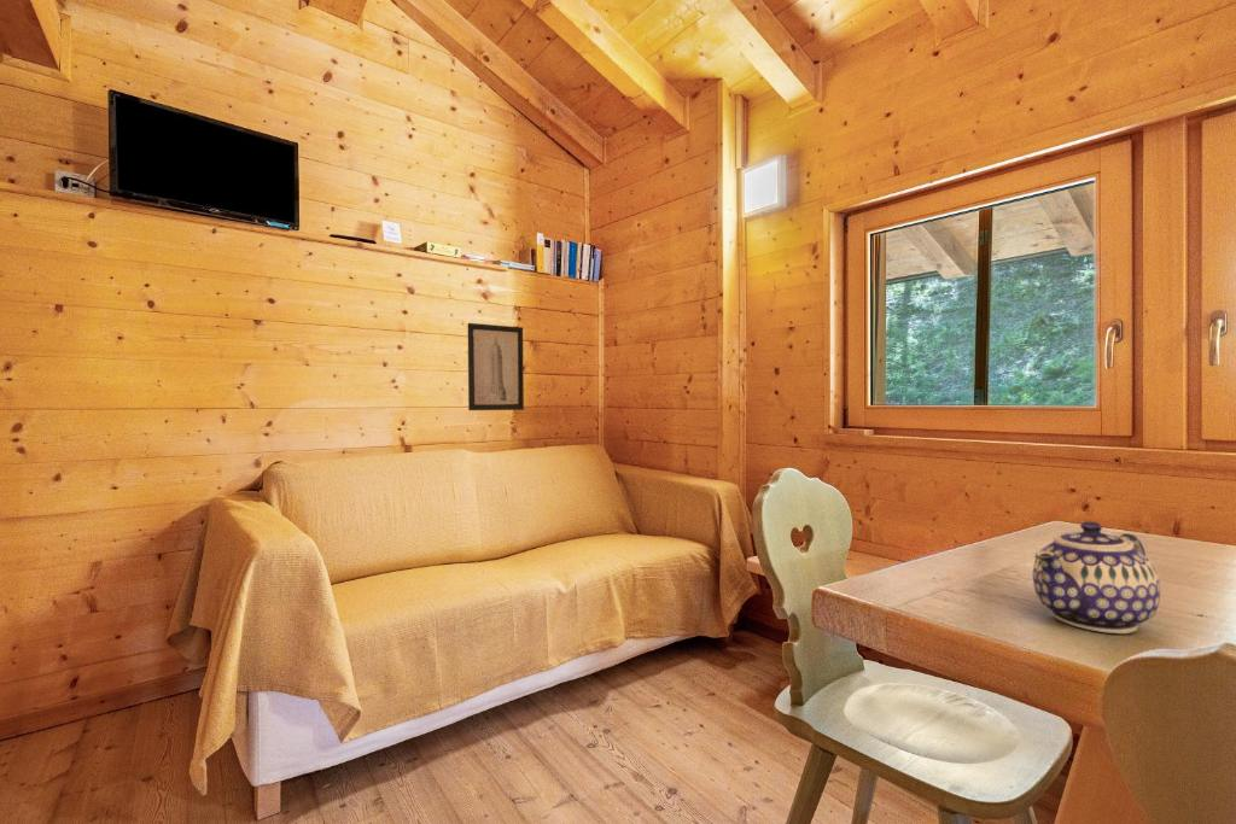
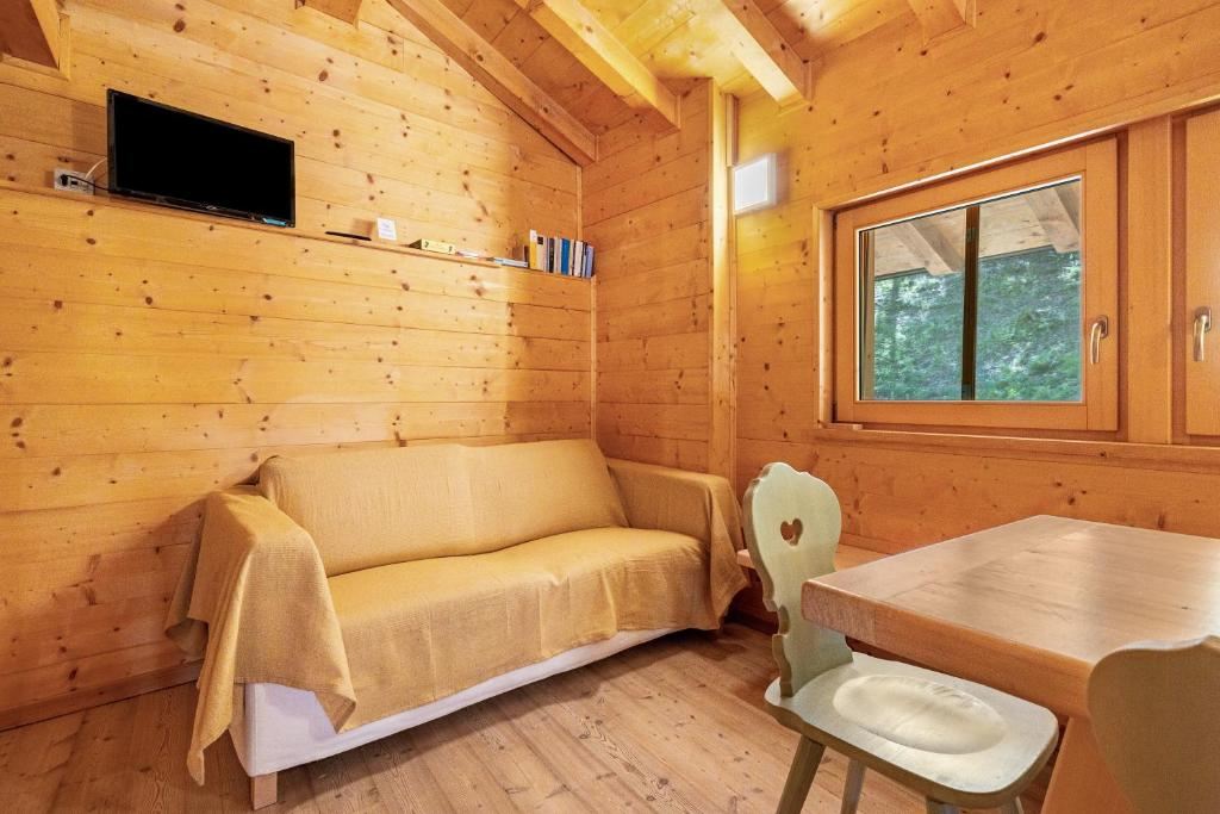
- teapot [1032,520,1161,635]
- wall art [467,322,525,411]
